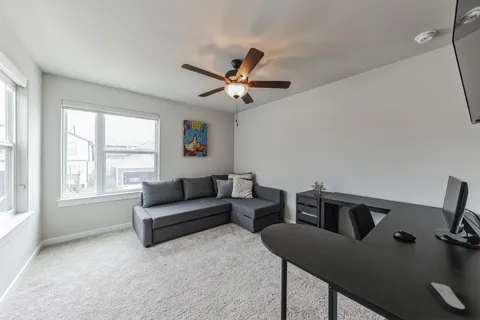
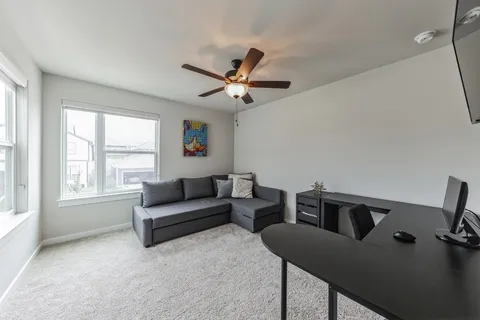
- remote control [427,281,471,316]
